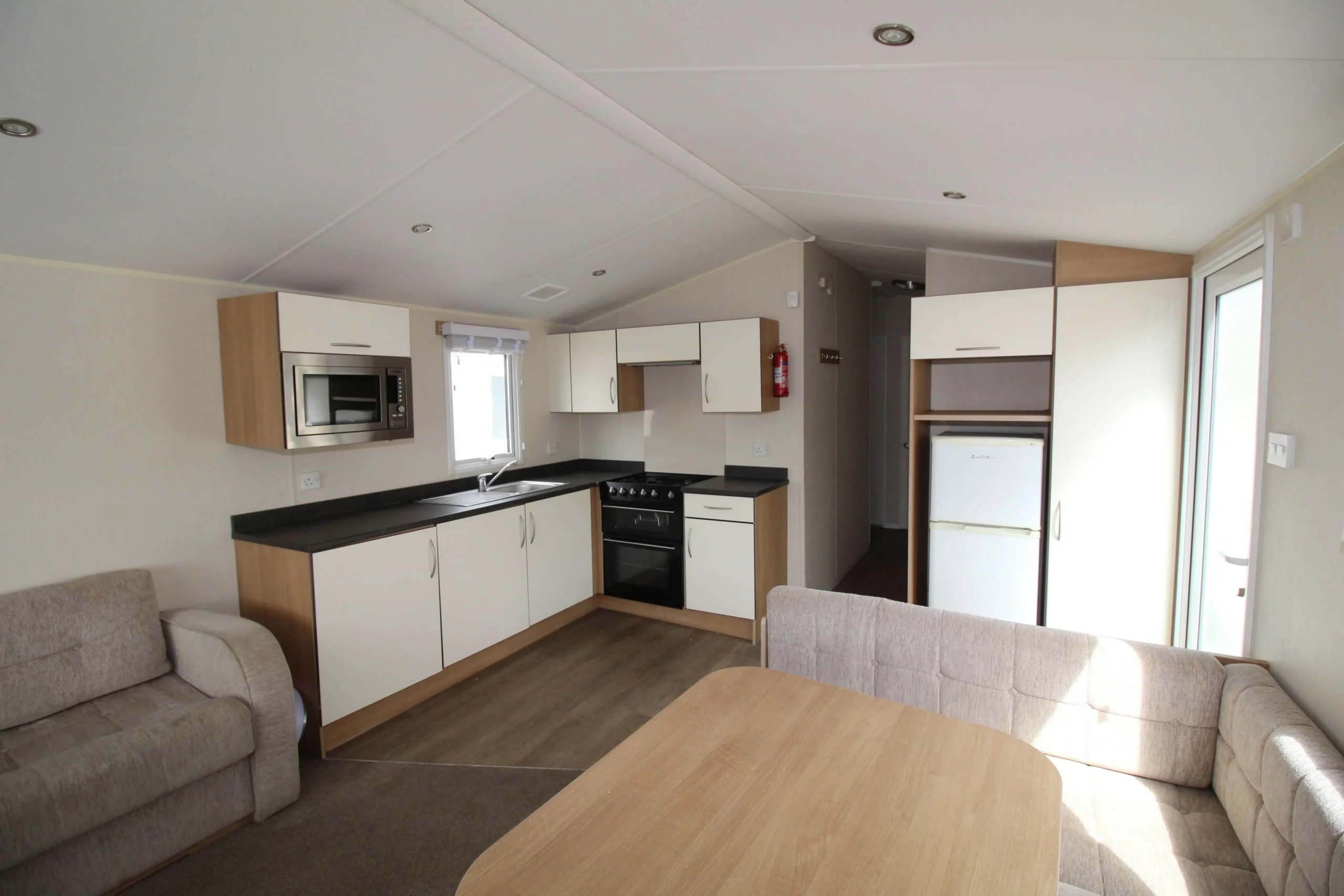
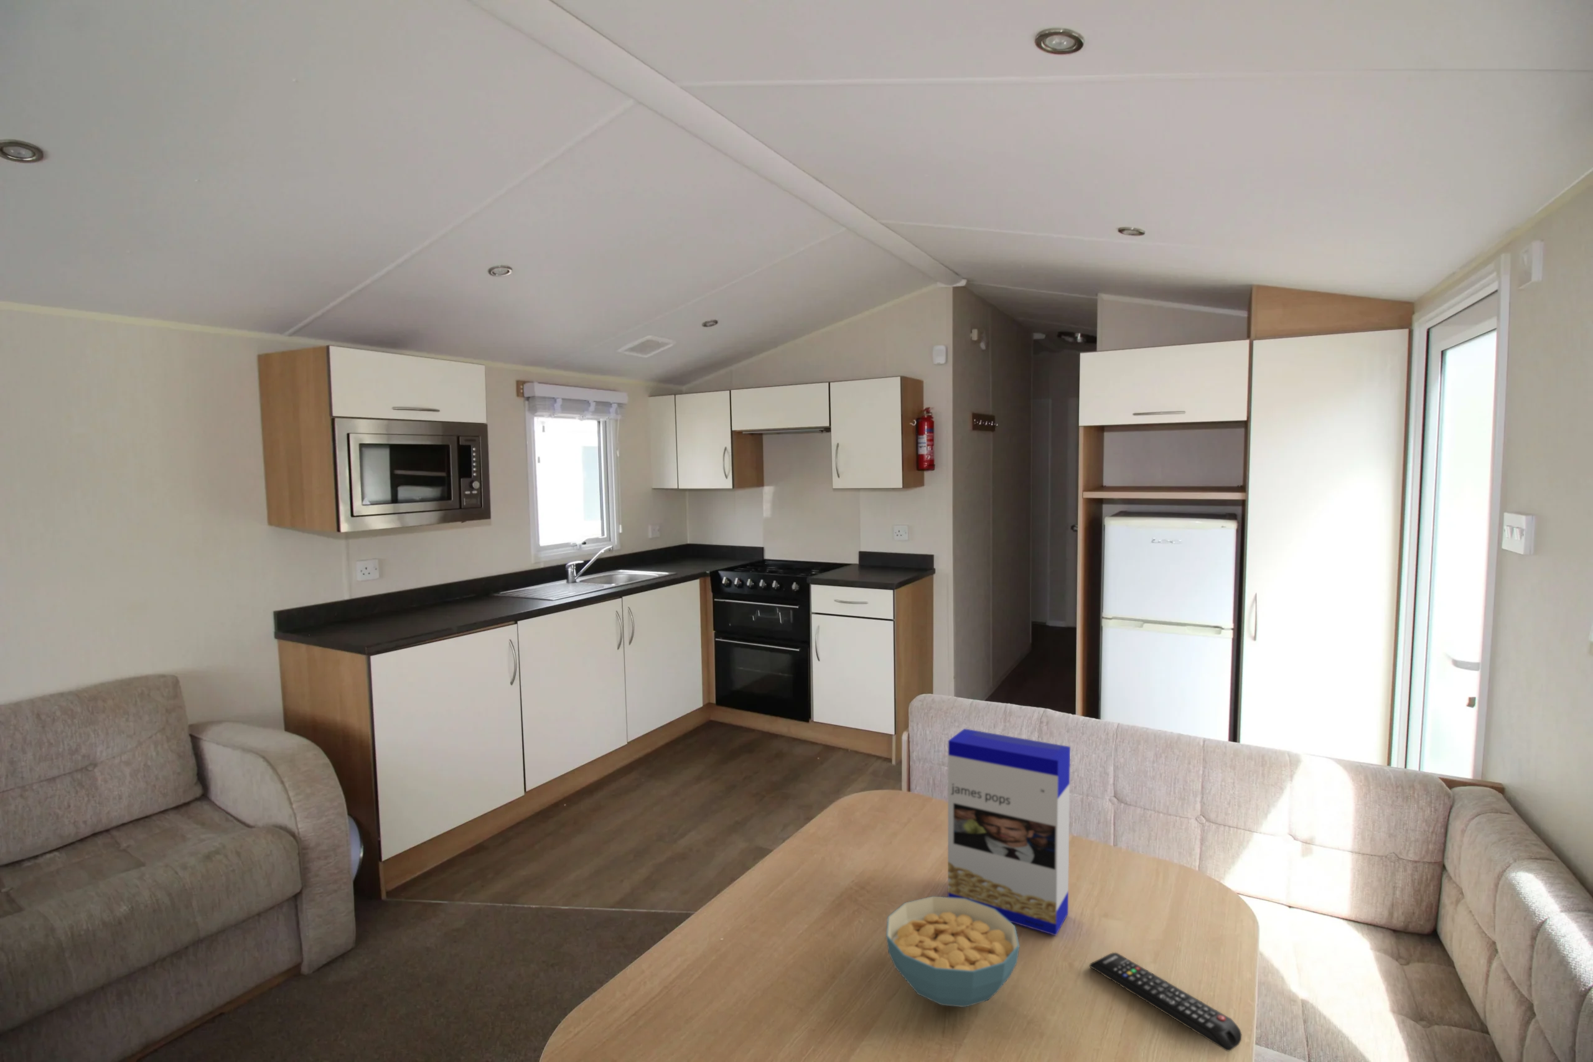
+ cereal bowl [885,896,1021,1007]
+ cereal box [947,728,1071,936]
+ remote control [1089,952,1242,1053]
